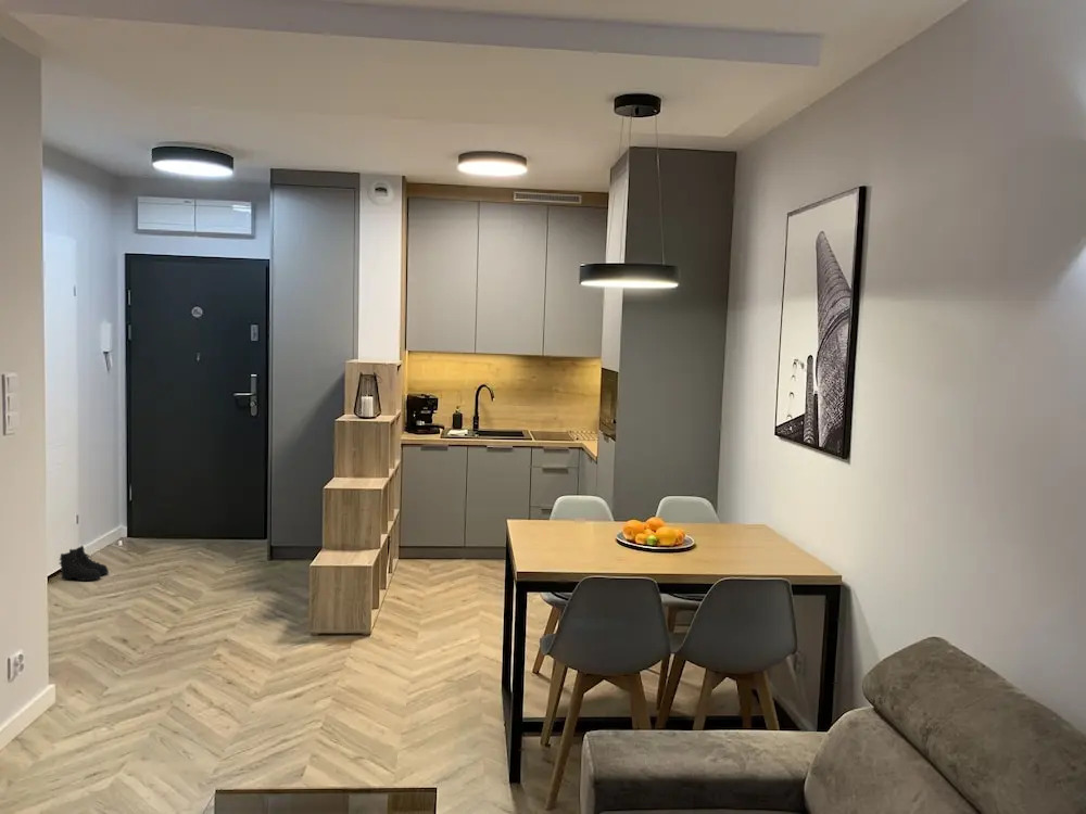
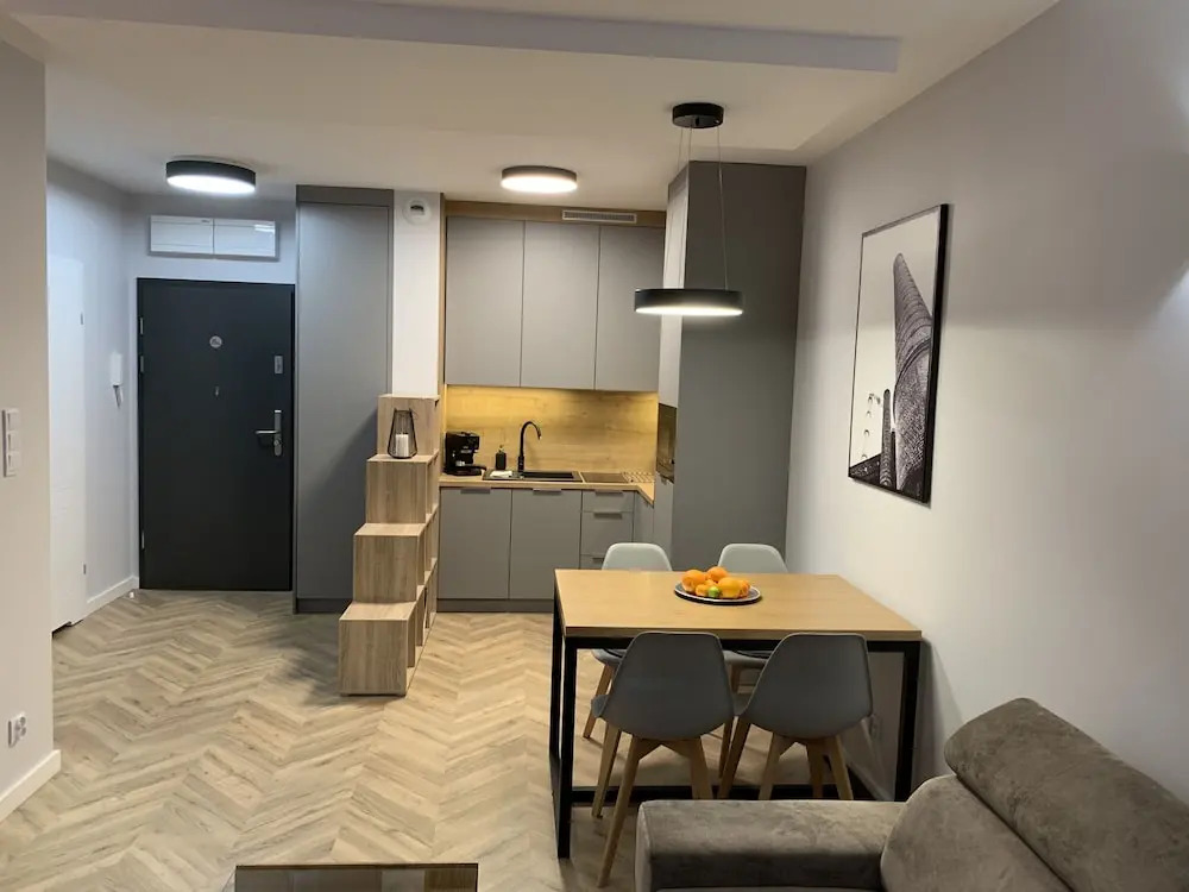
- boots [58,545,110,582]
